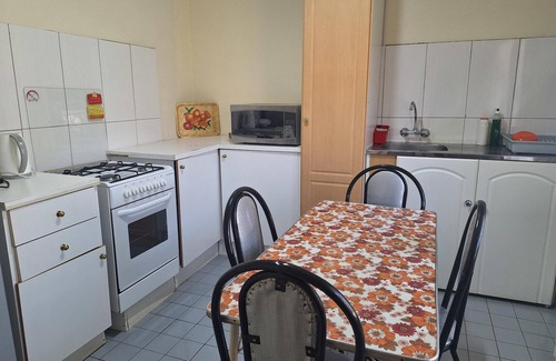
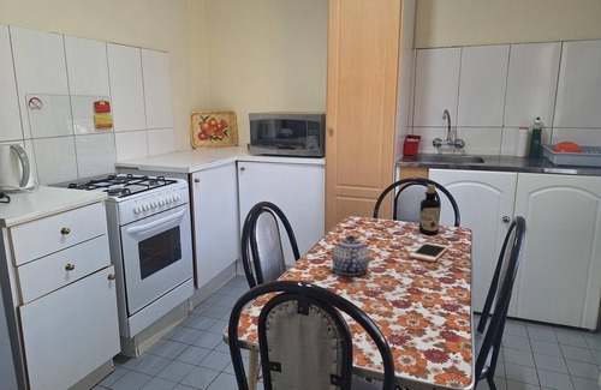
+ cell phone [409,241,450,263]
+ teapot [331,234,371,276]
+ bottle [418,184,441,235]
